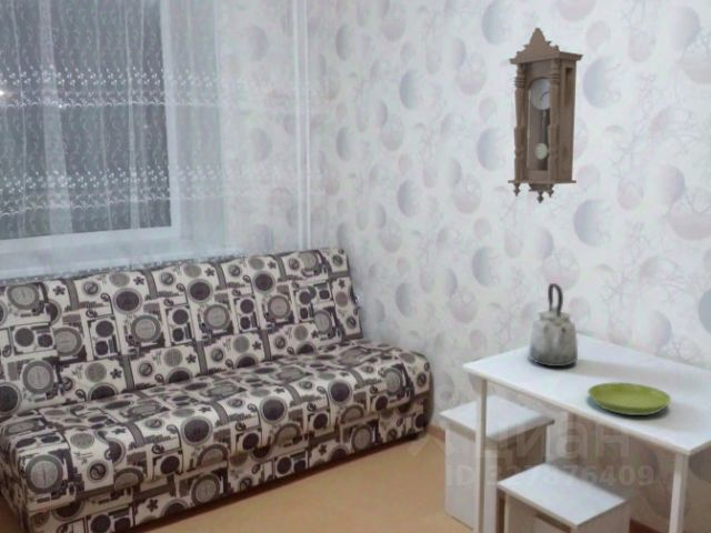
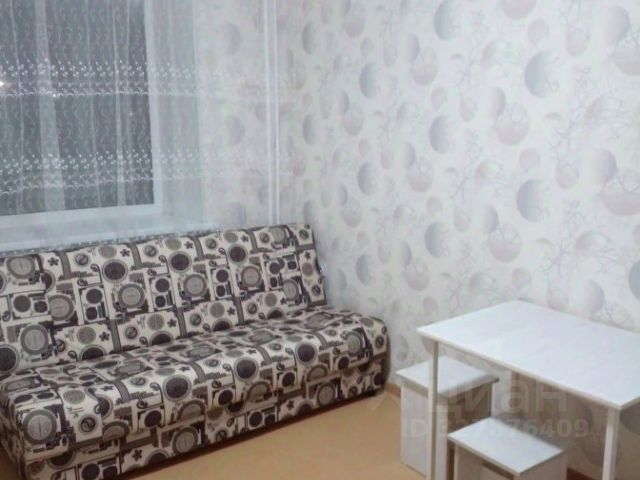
- pendulum clock [507,27,584,204]
- saucer [587,382,672,416]
- kettle [528,282,579,368]
